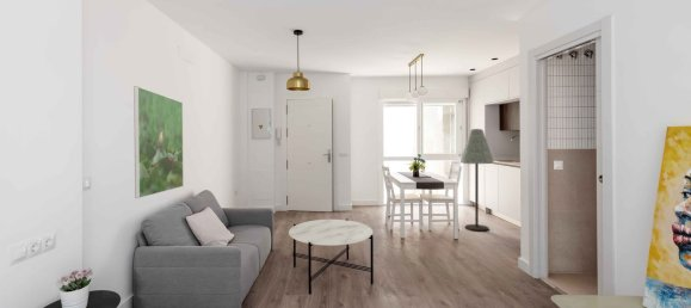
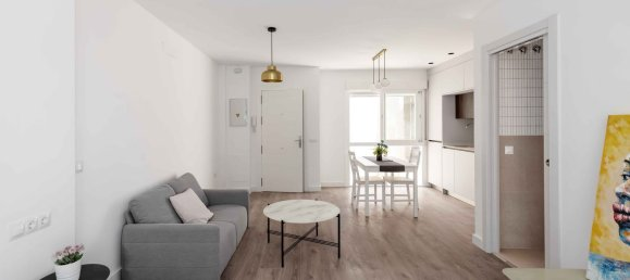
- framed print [132,85,185,199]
- floor lamp [459,128,495,233]
